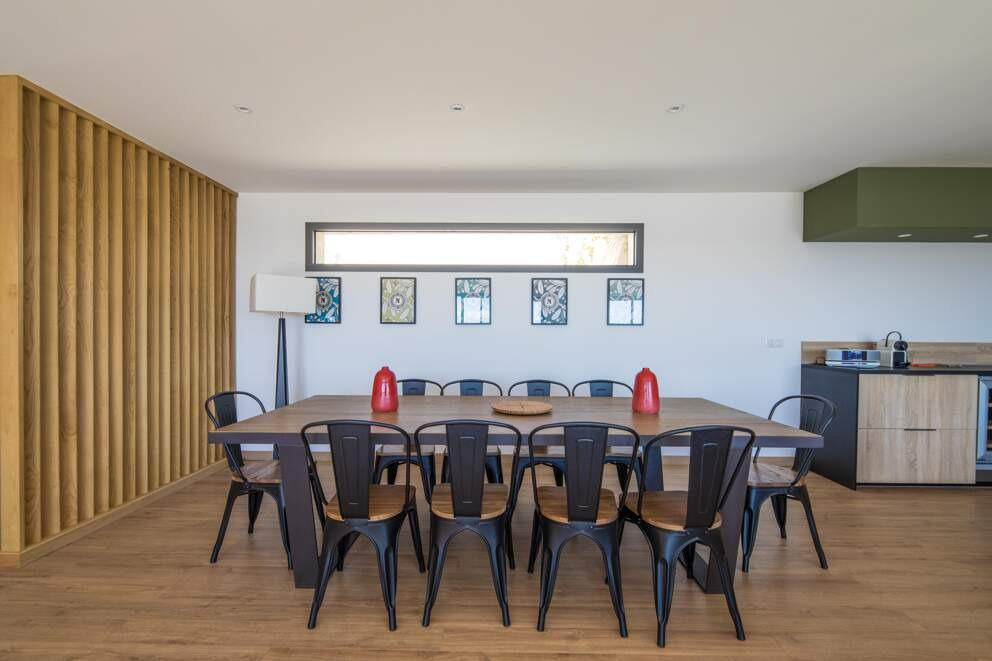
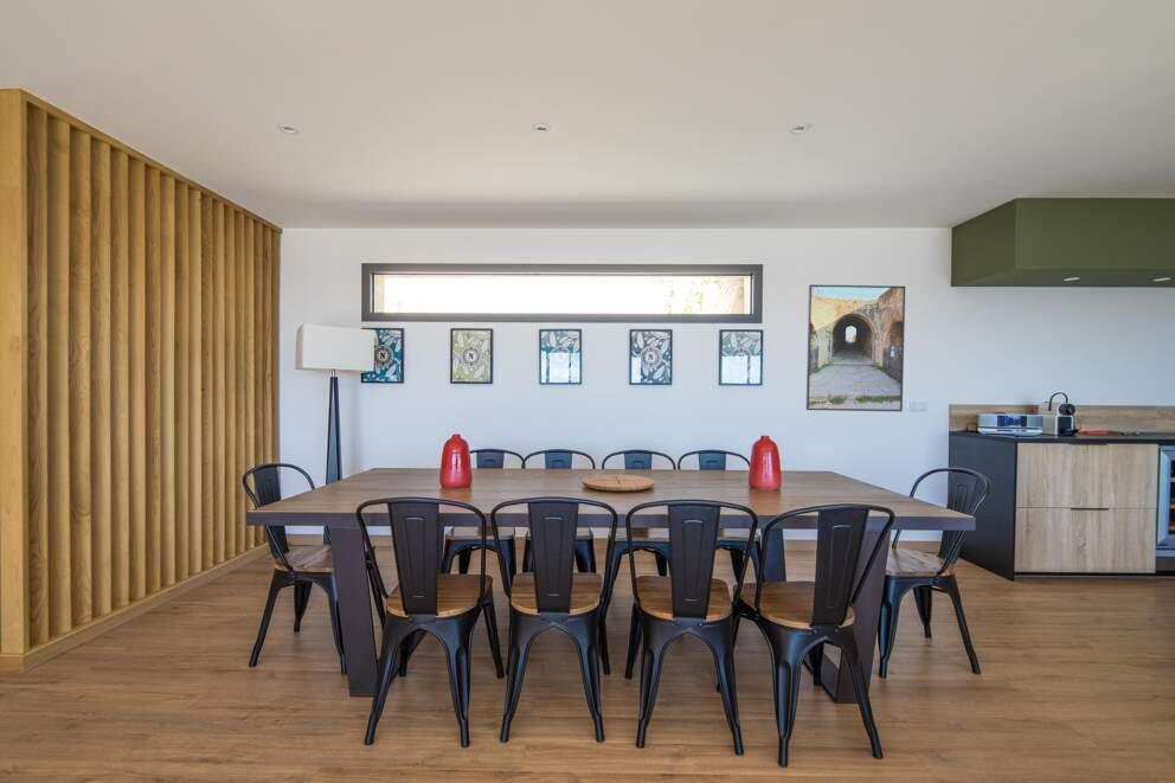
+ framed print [805,283,906,412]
